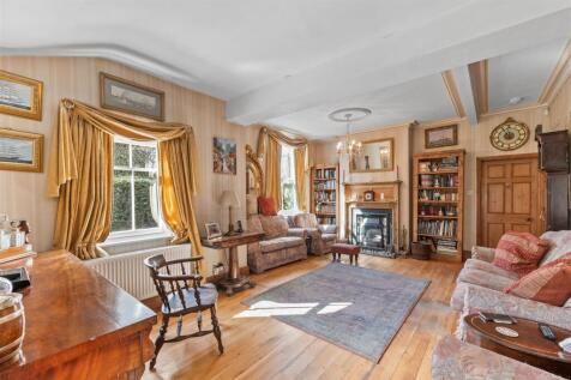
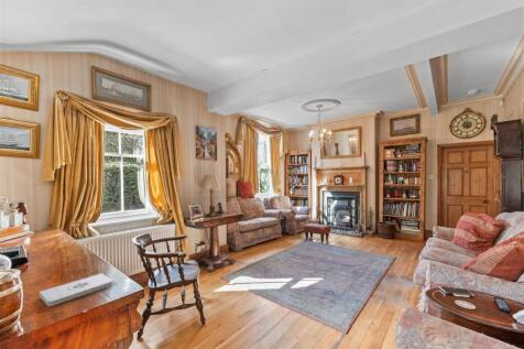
+ notepad [39,272,114,307]
